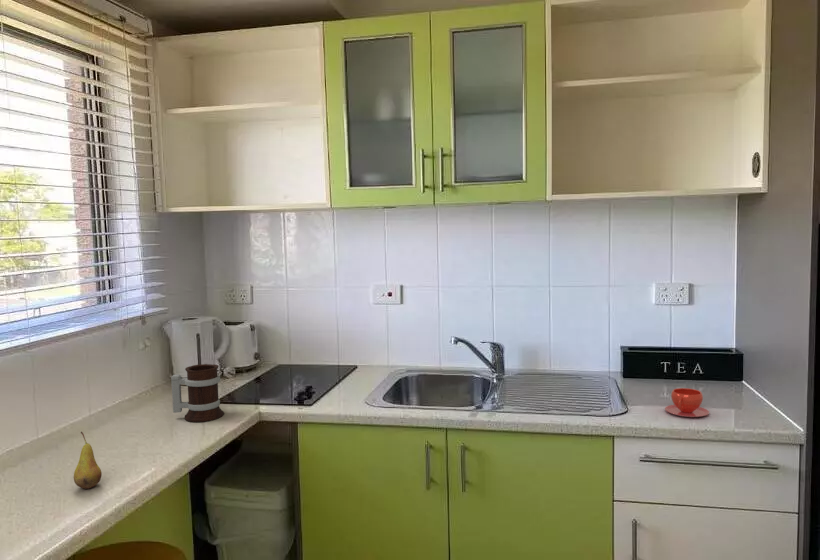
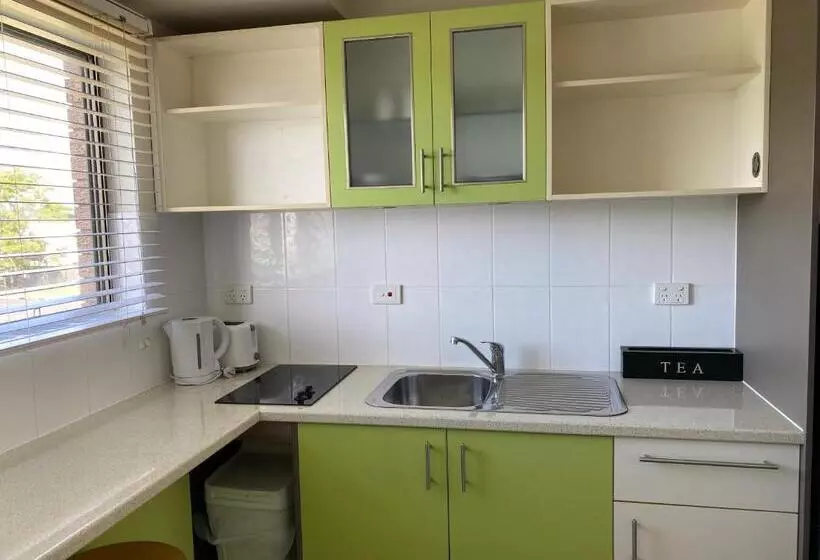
- teacup [664,387,710,418]
- fruit [73,431,103,490]
- mug [170,363,225,423]
